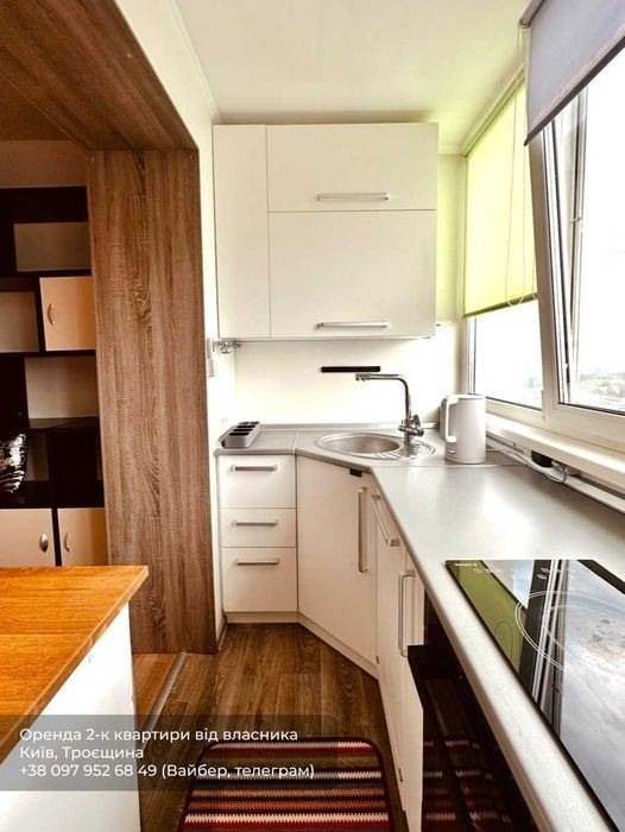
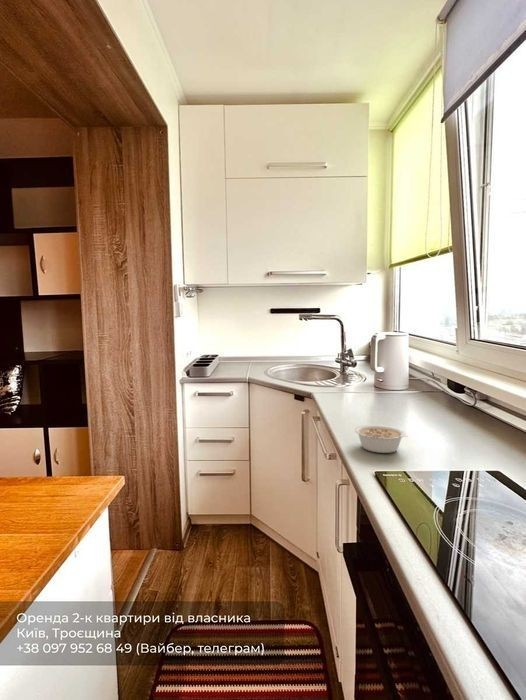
+ legume [353,424,407,454]
